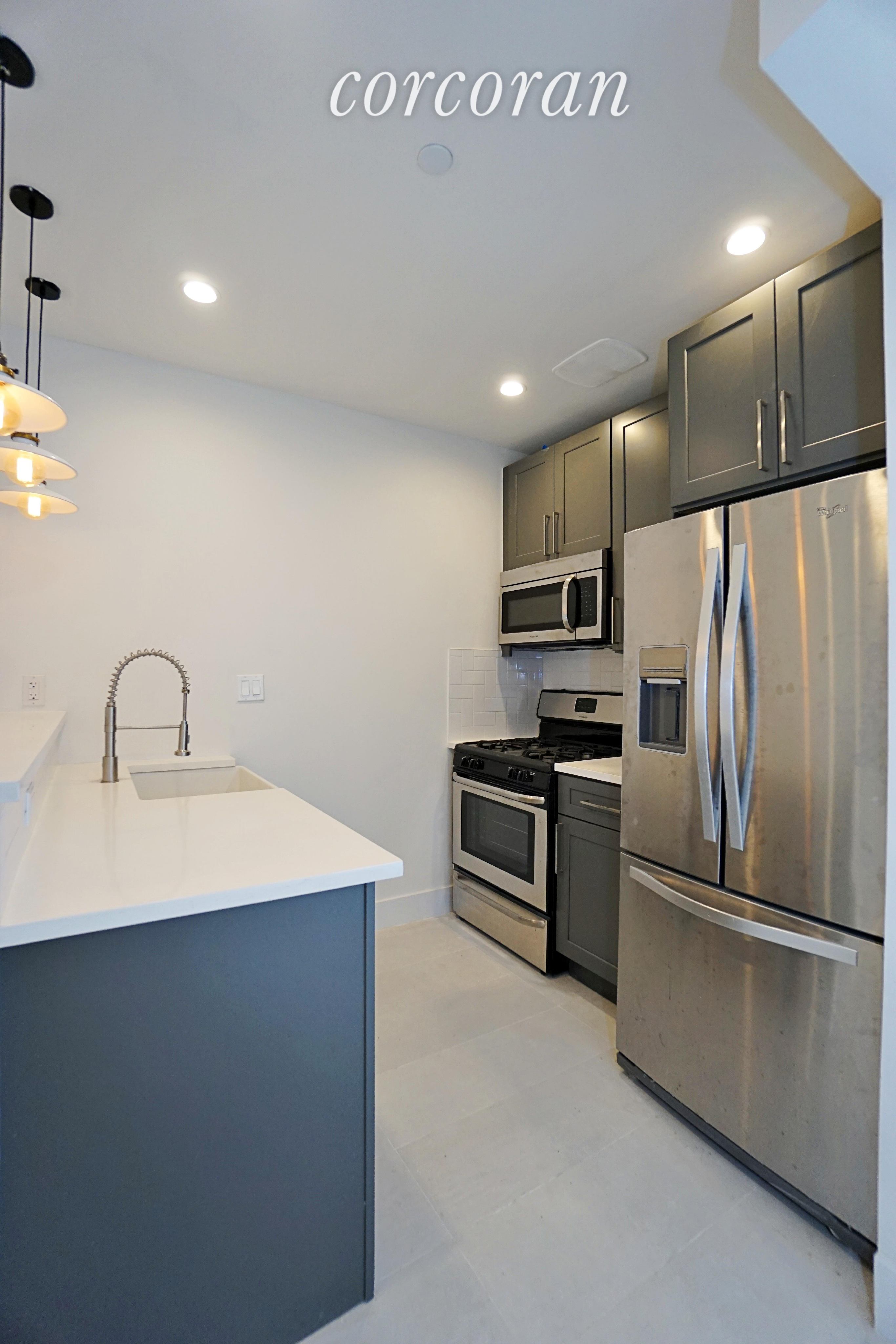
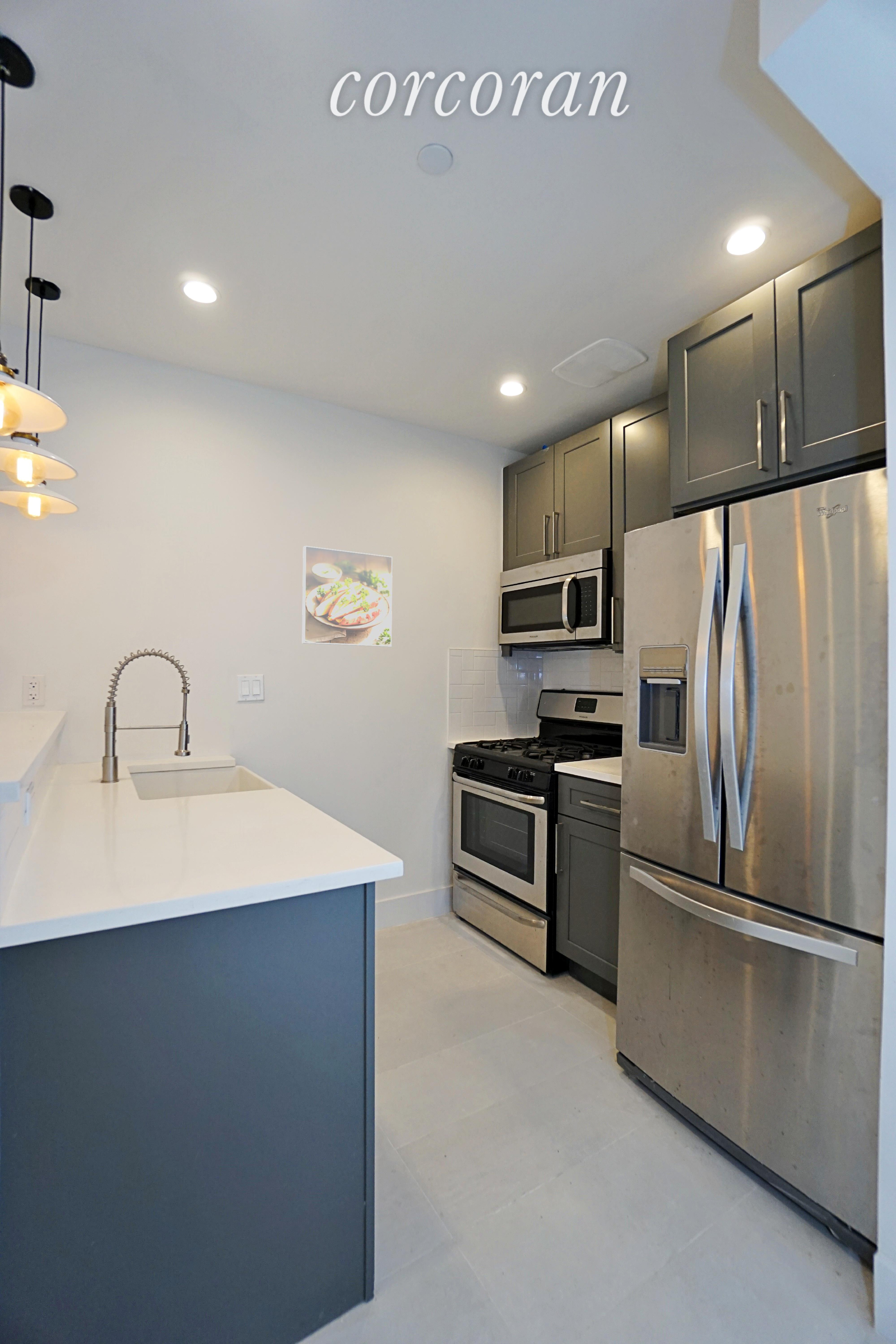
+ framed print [302,545,393,647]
